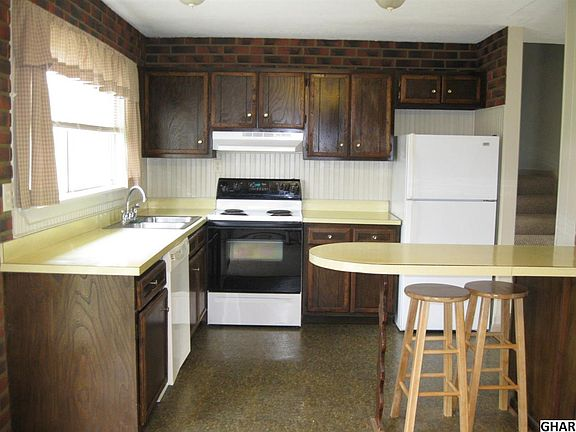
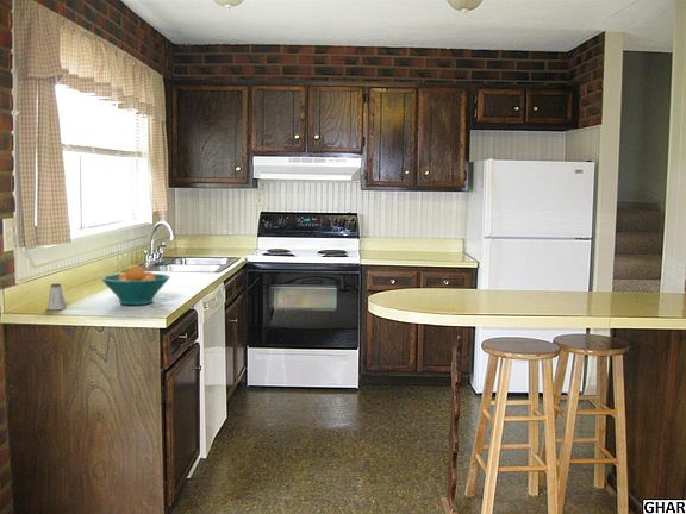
+ fruit bowl [100,264,170,306]
+ saltshaker [46,282,67,311]
